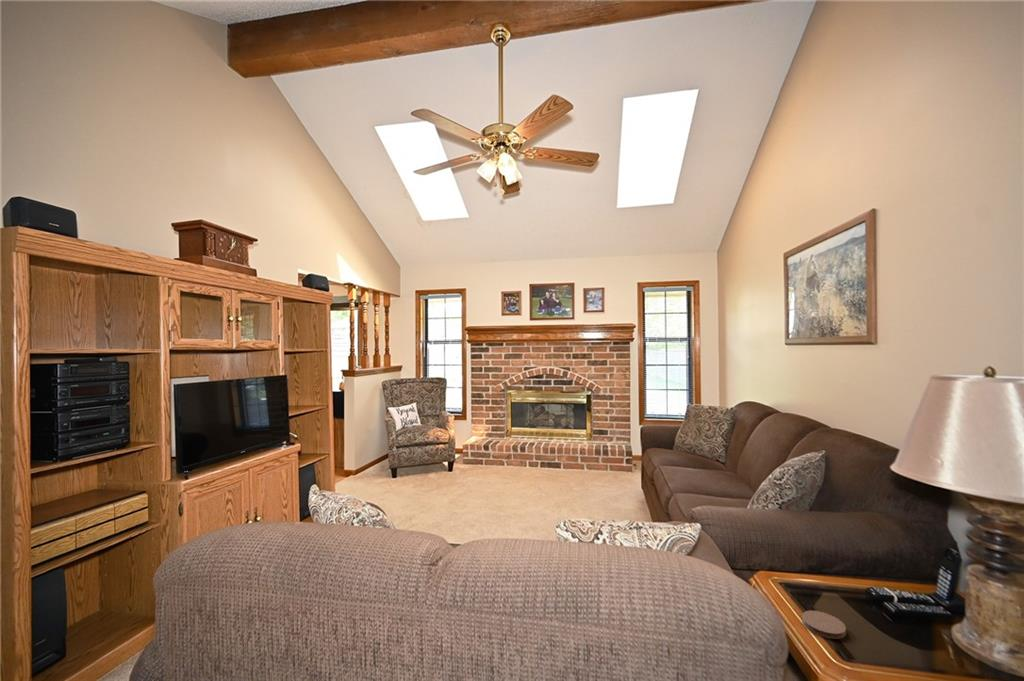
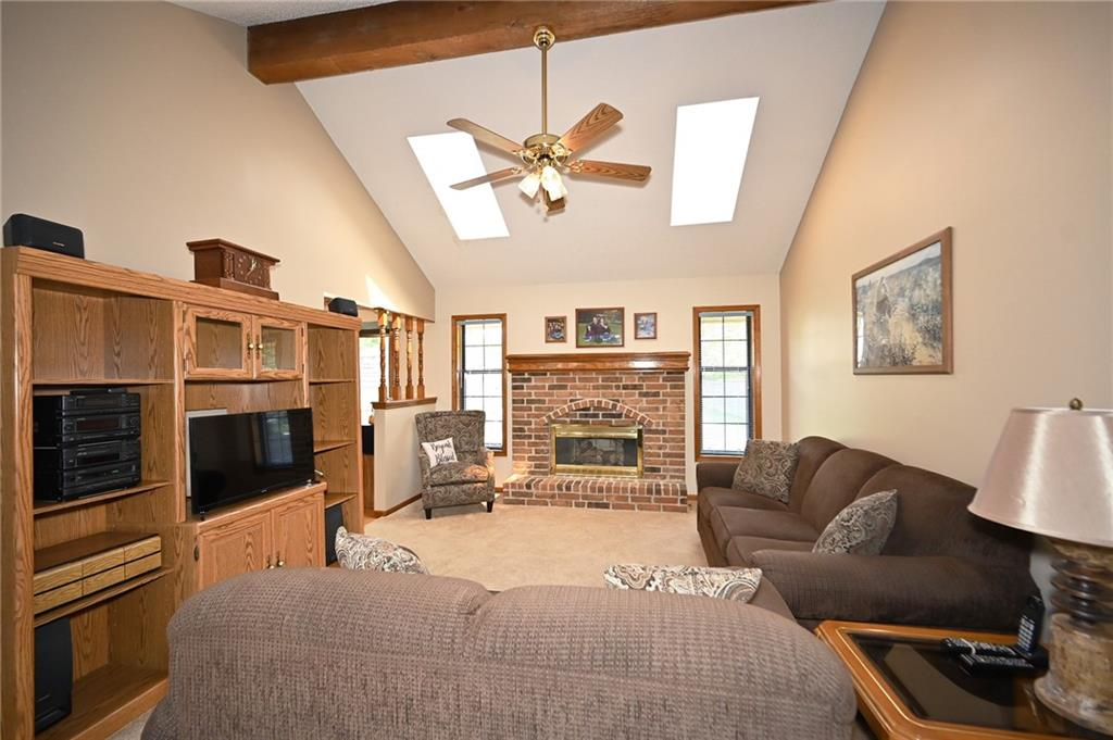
- coaster [801,610,847,640]
